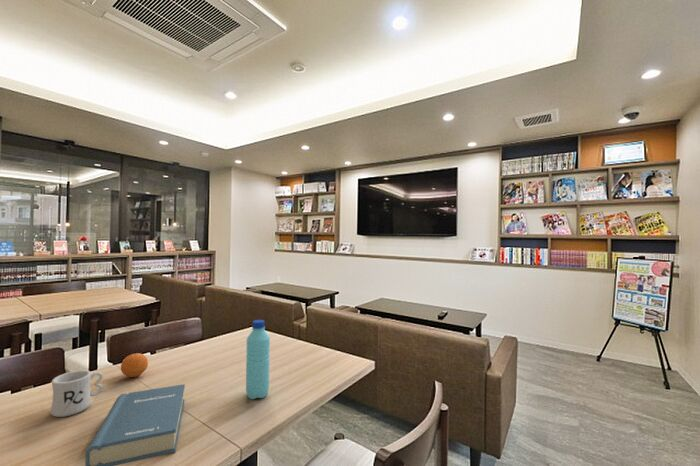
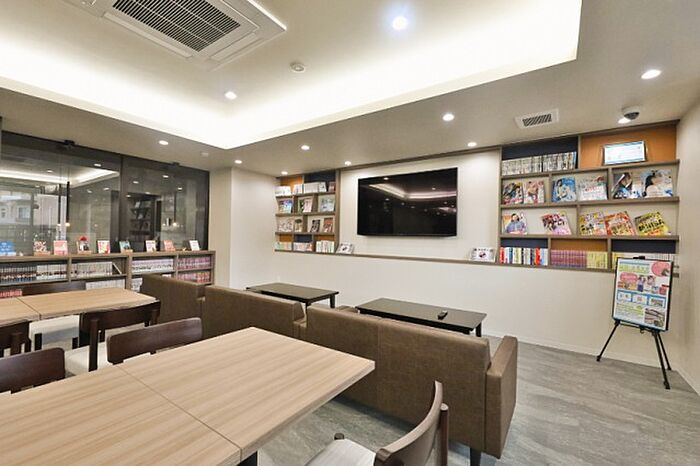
- water bottle [245,319,271,400]
- mug [50,369,104,418]
- hardback book [84,383,186,466]
- fruit [120,352,149,378]
